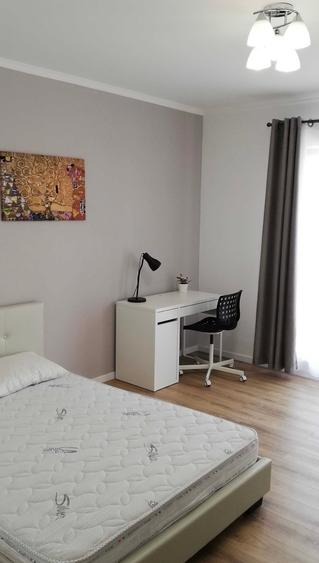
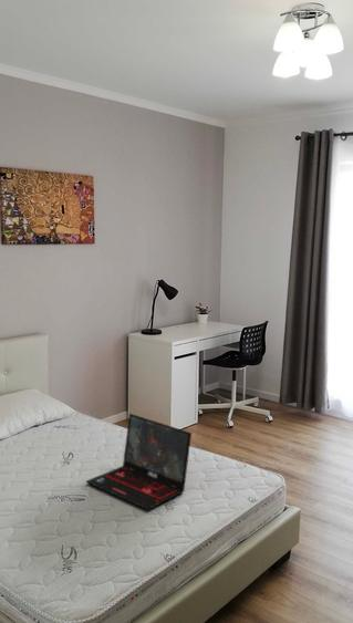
+ laptop [85,413,193,511]
